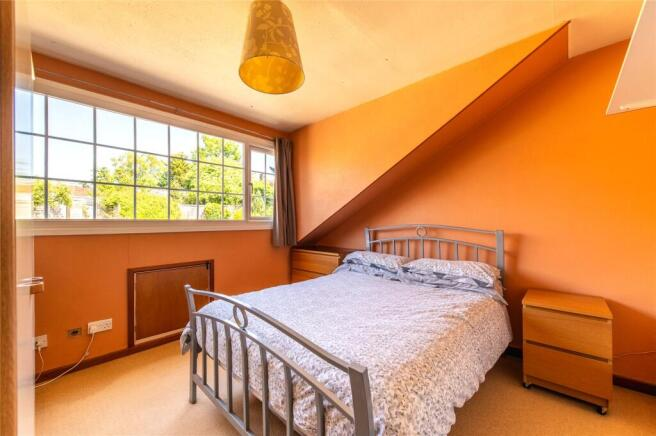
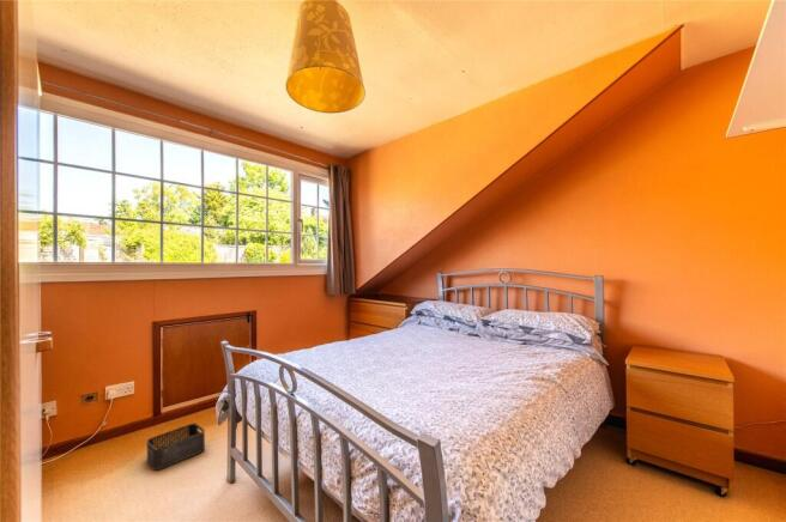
+ storage bin [146,423,206,472]
